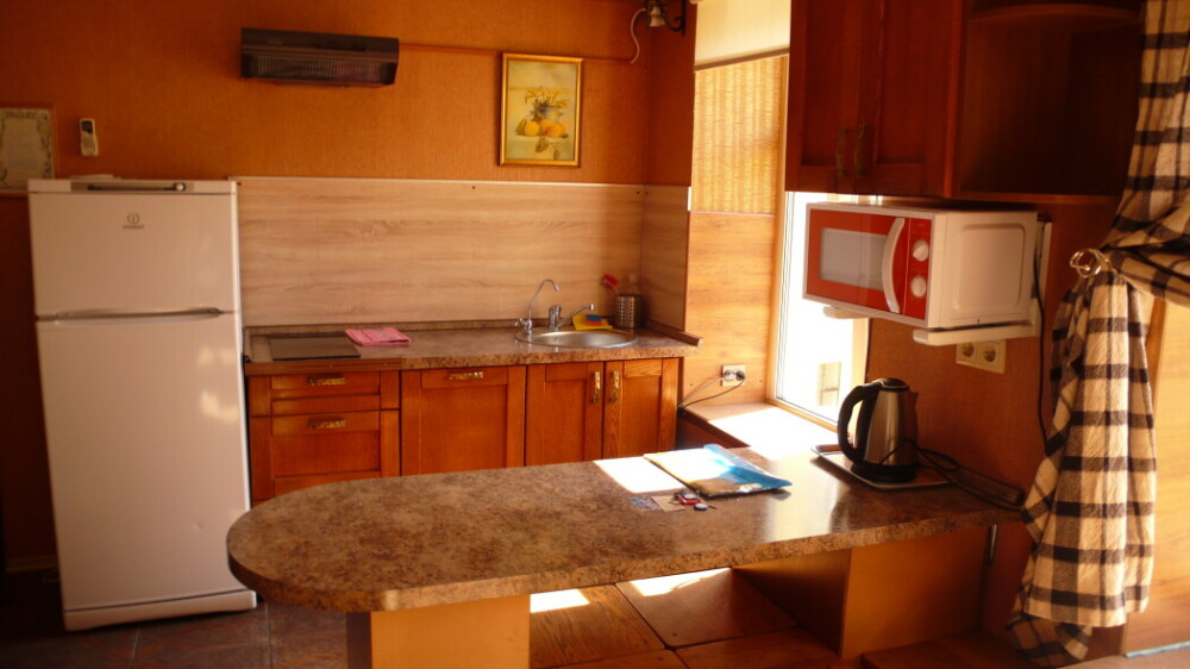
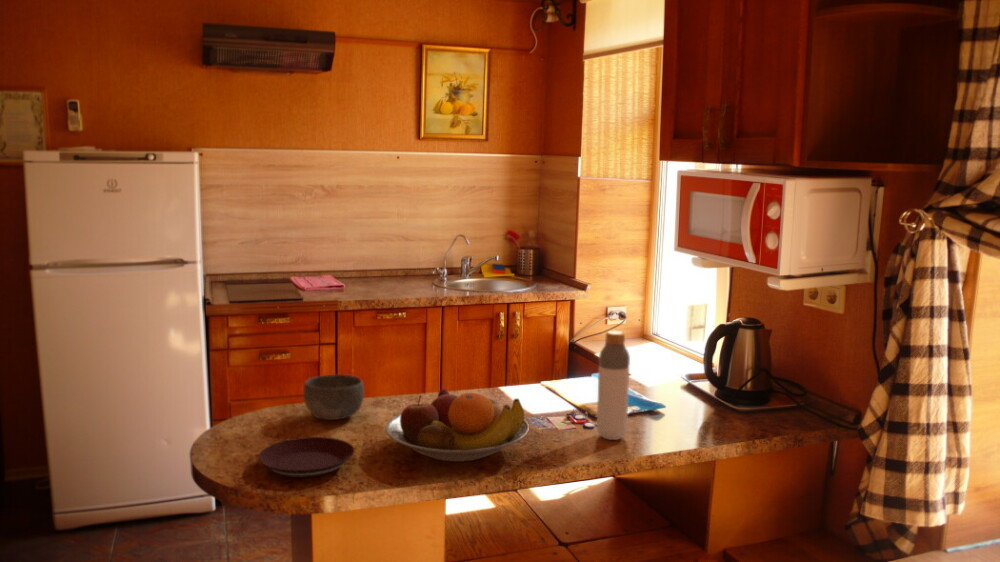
+ bottle [596,330,631,441]
+ plate [258,436,356,479]
+ bowl [303,373,365,421]
+ fruit bowl [385,388,530,463]
